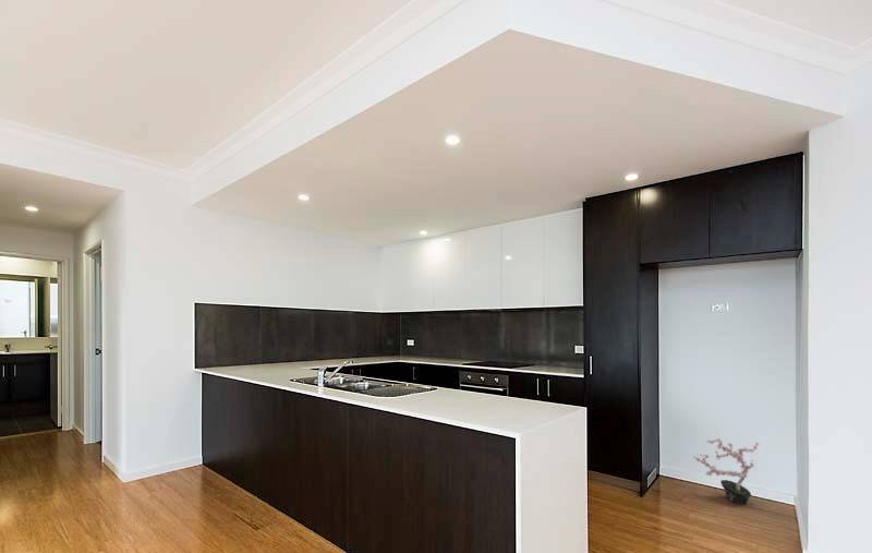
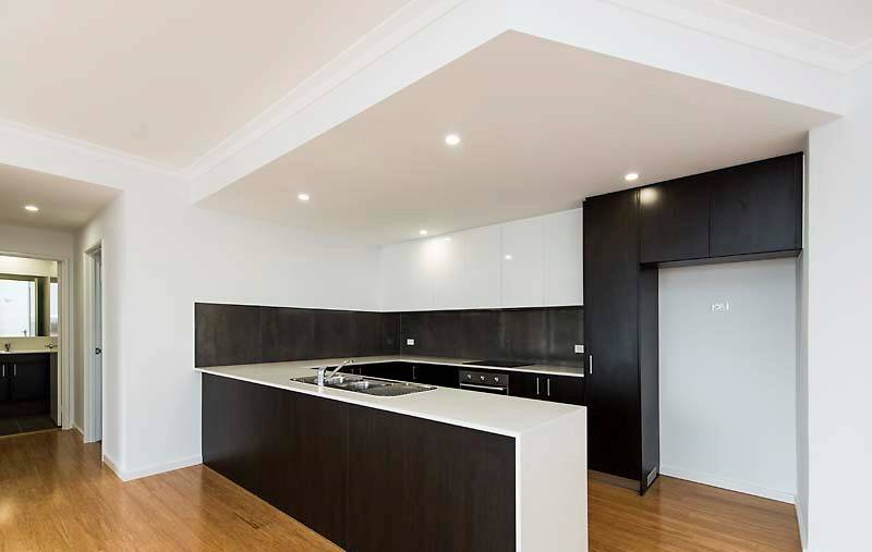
- potted plant [692,437,760,506]
